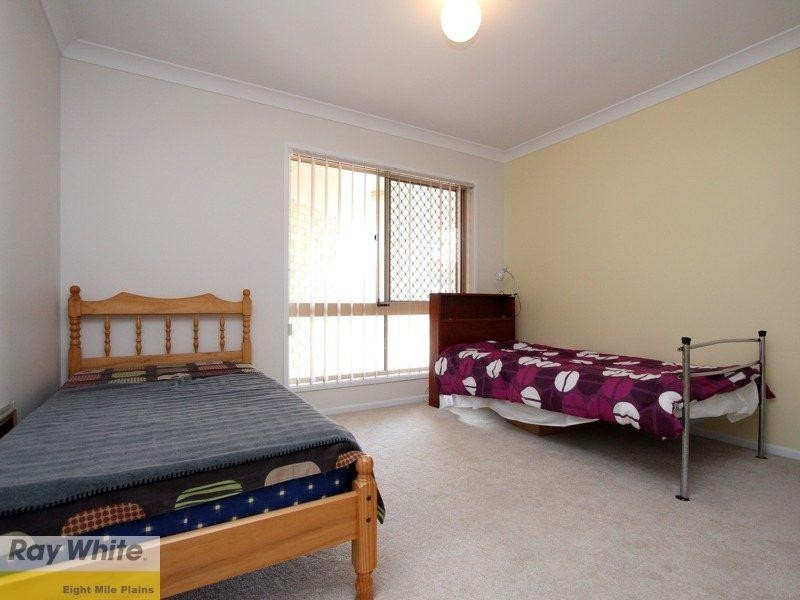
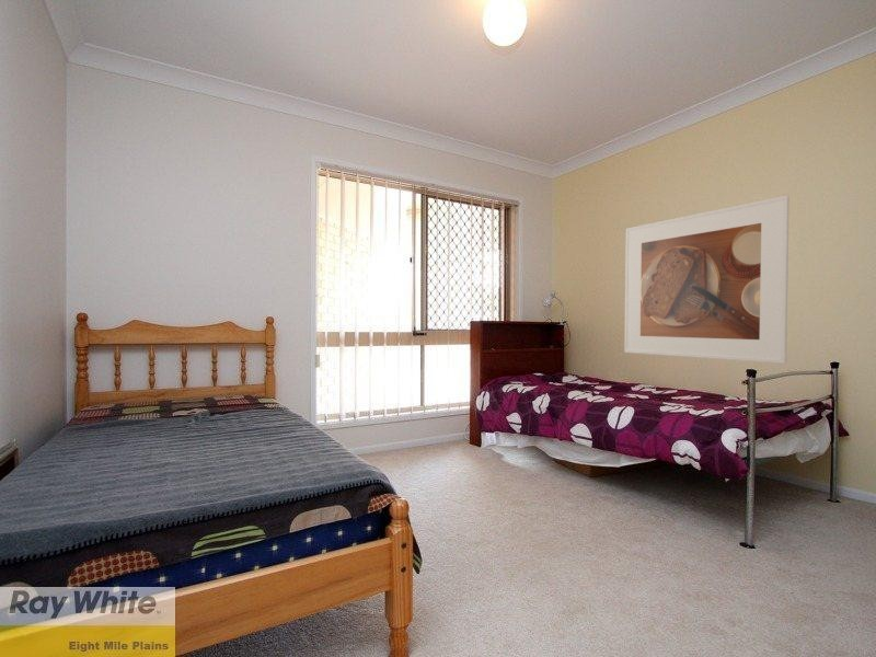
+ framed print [623,195,791,365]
